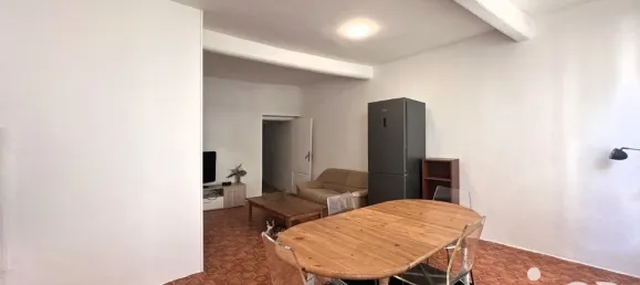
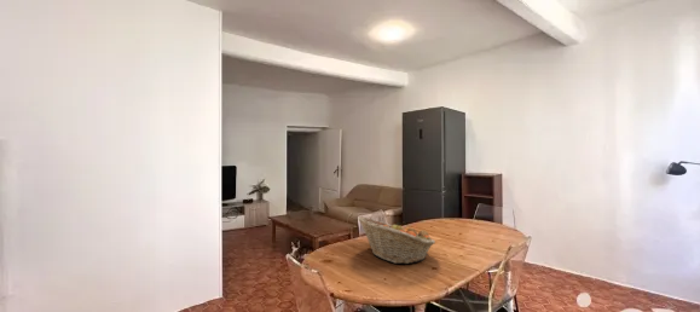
+ fruit basket [357,215,436,265]
